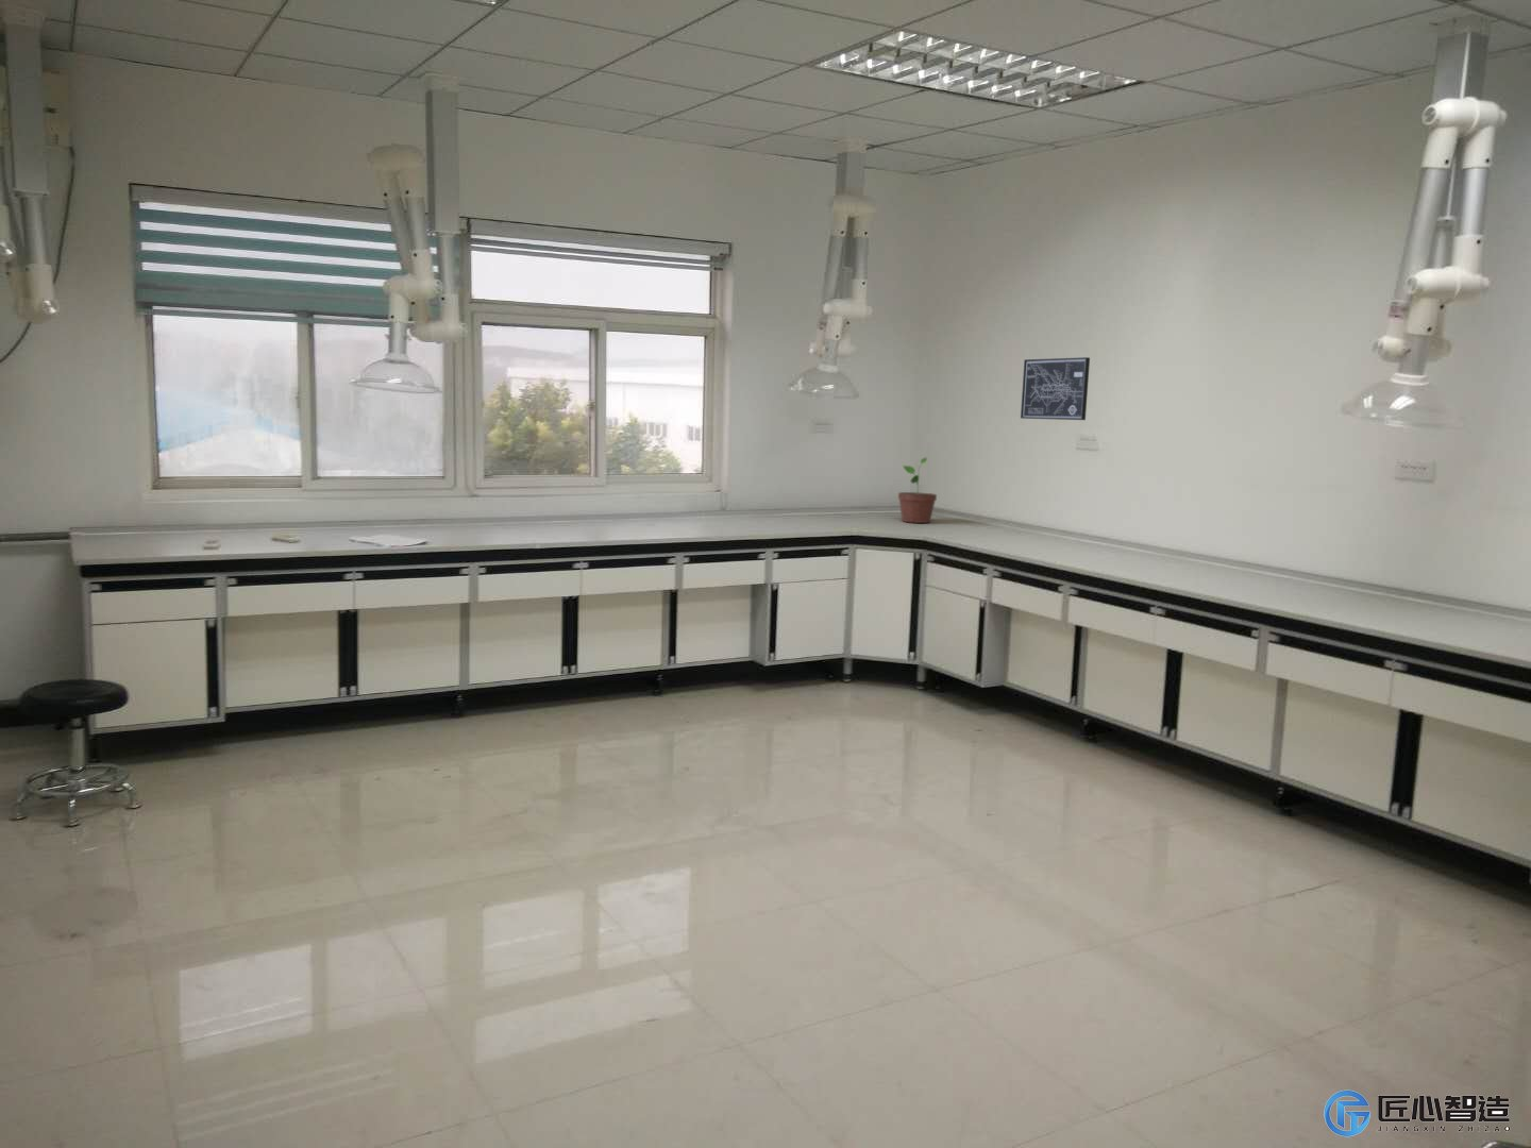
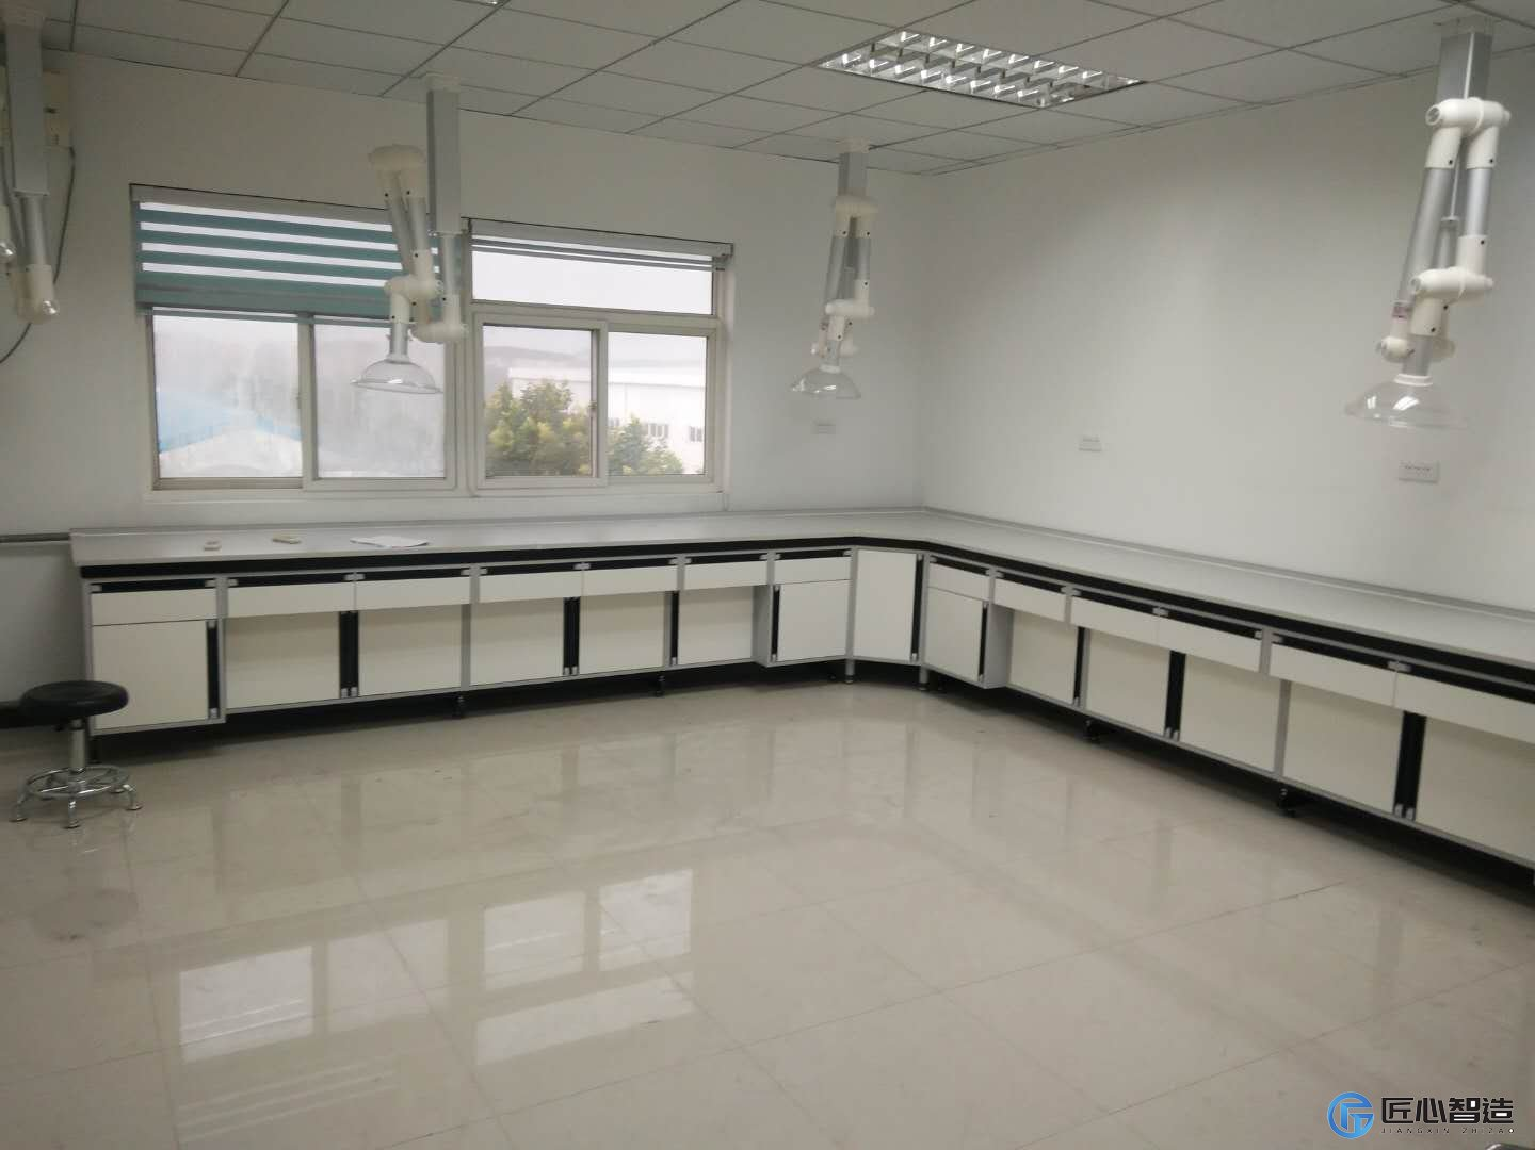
- wall art [1020,356,1091,421]
- potted plant [897,457,938,525]
